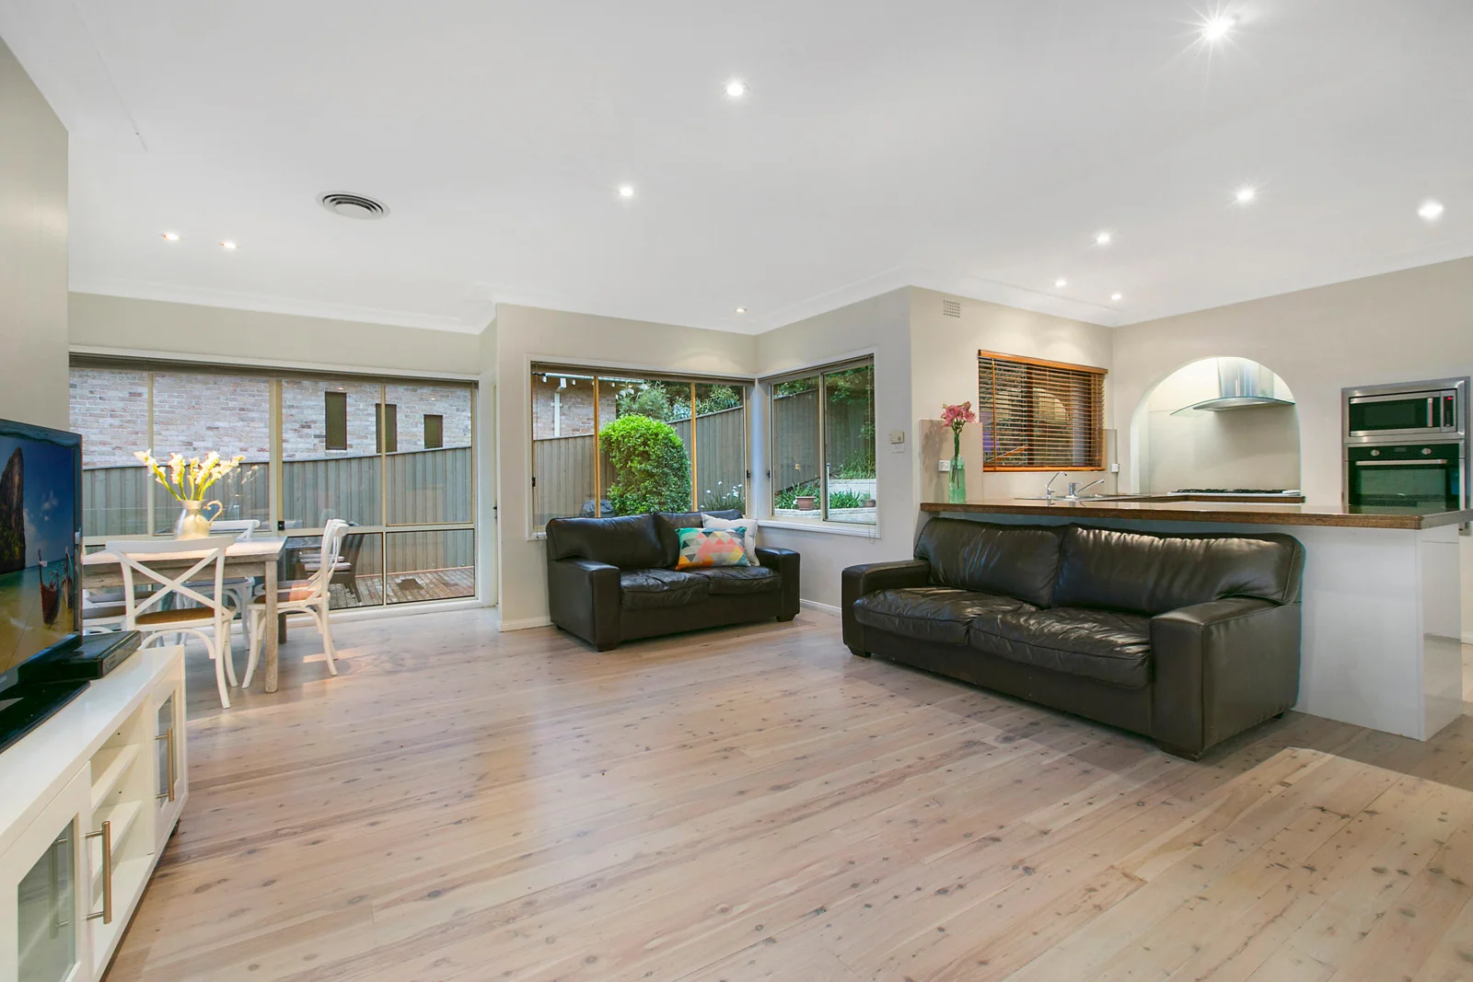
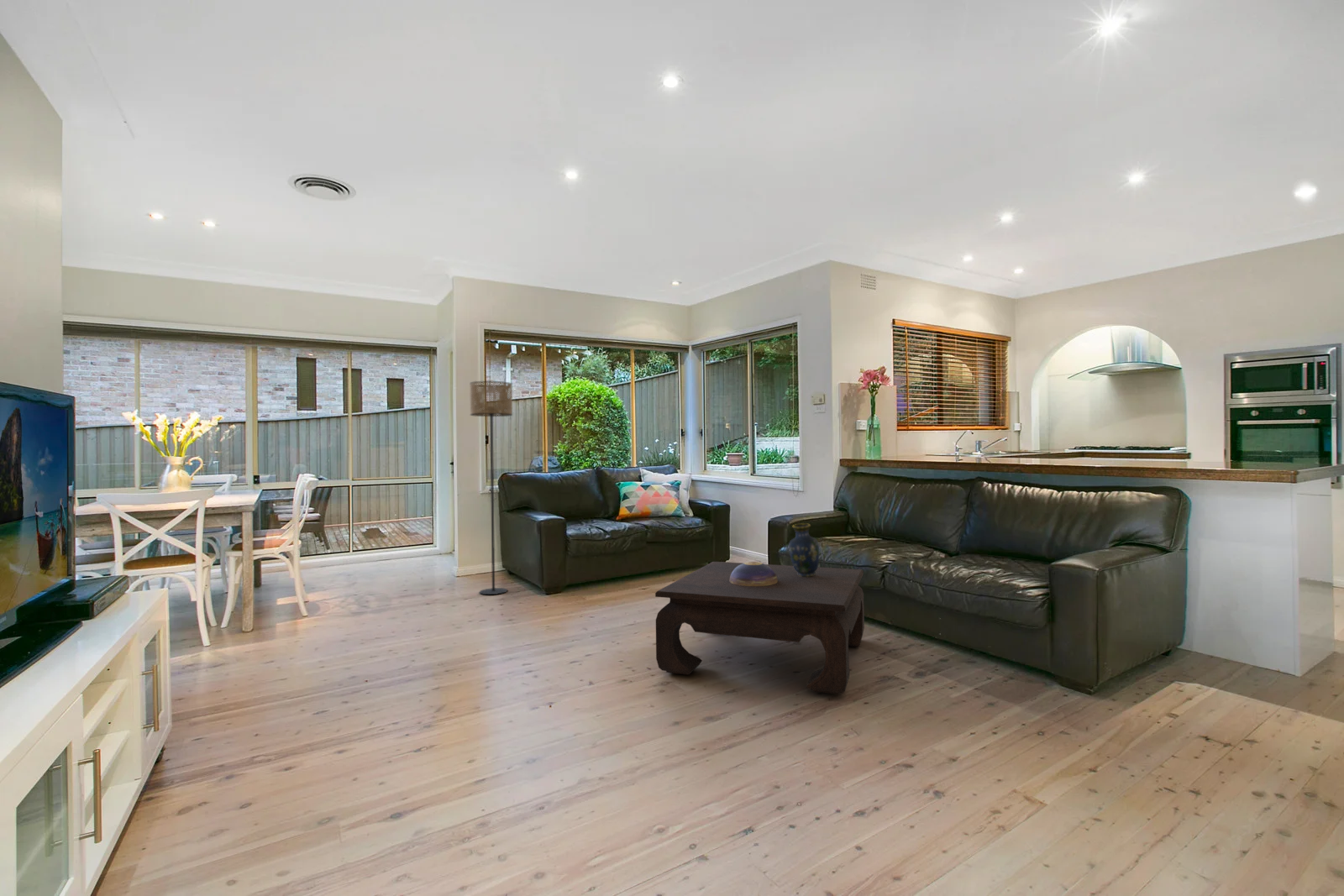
+ coffee table [654,561,865,695]
+ floor lamp [469,380,513,595]
+ vase [788,522,820,577]
+ decorative bowl [729,561,778,586]
